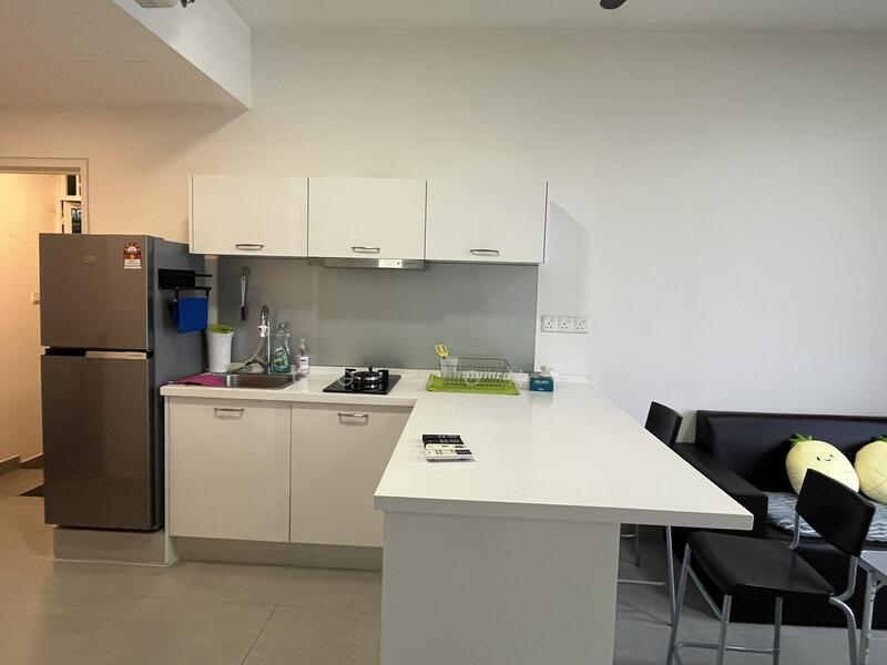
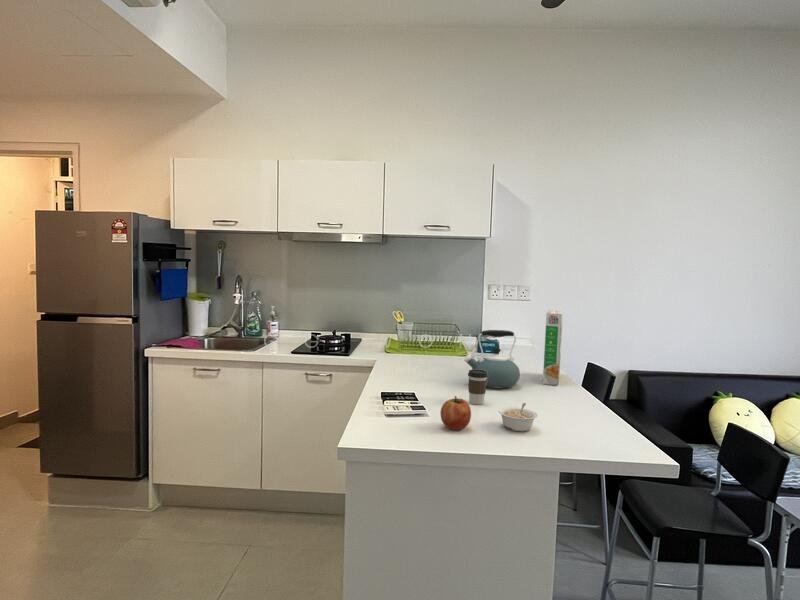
+ legume [498,402,538,432]
+ coffee cup [467,369,488,405]
+ fruit [439,395,472,431]
+ kettle [463,329,521,389]
+ cereal box [542,309,564,386]
